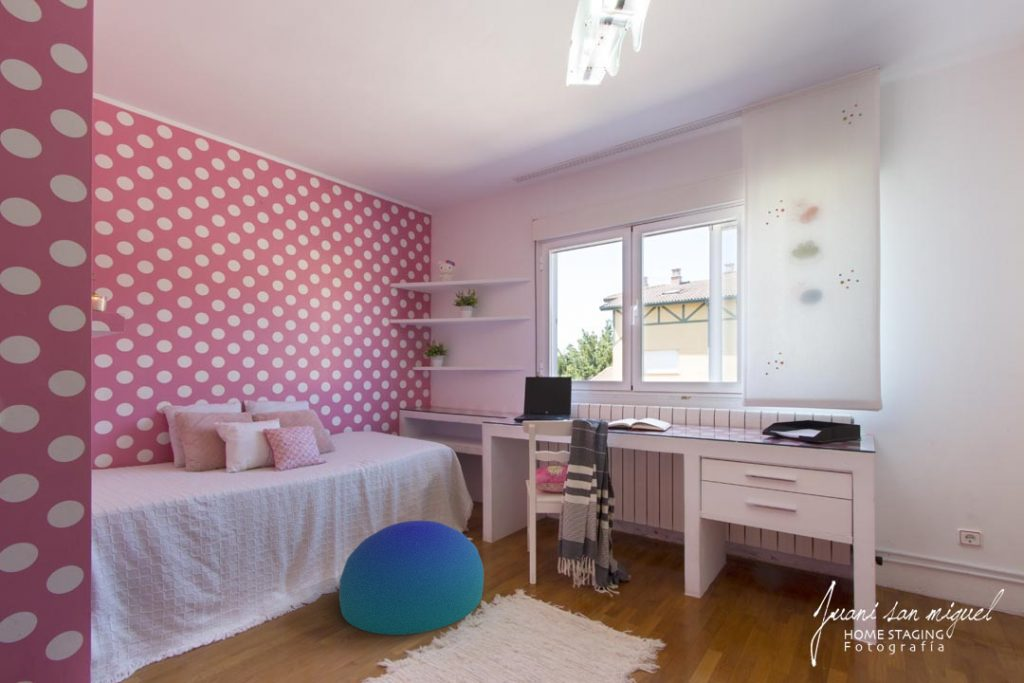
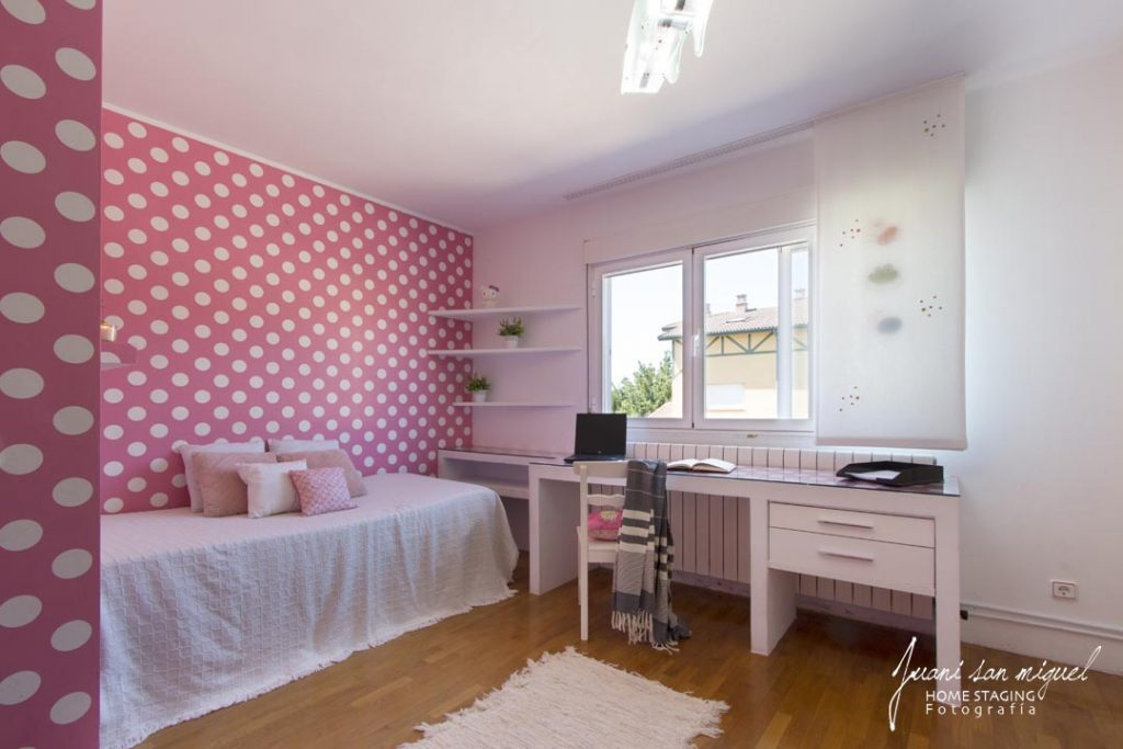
- pouf [338,520,485,636]
